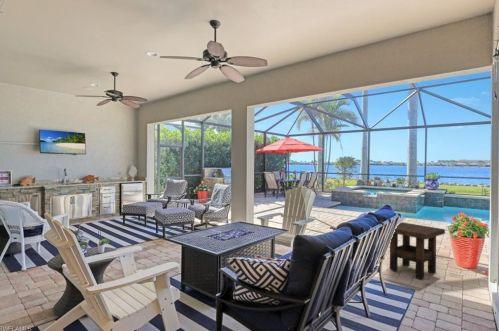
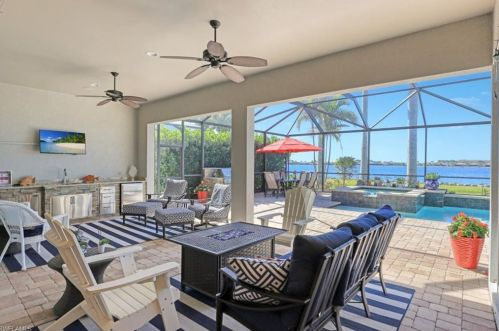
- side table [389,221,446,280]
